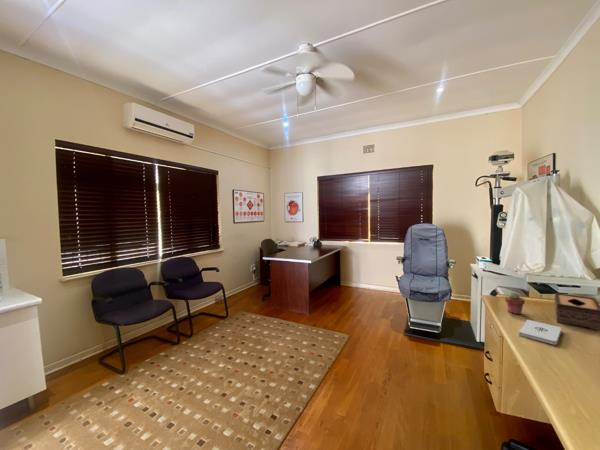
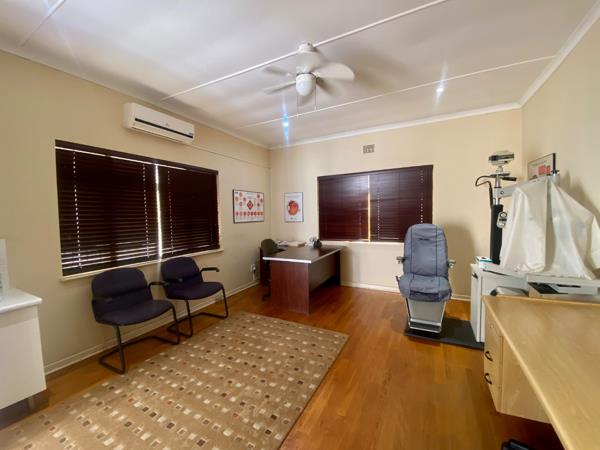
- notepad [518,319,562,346]
- potted succulent [504,291,526,315]
- tissue box [553,292,600,331]
